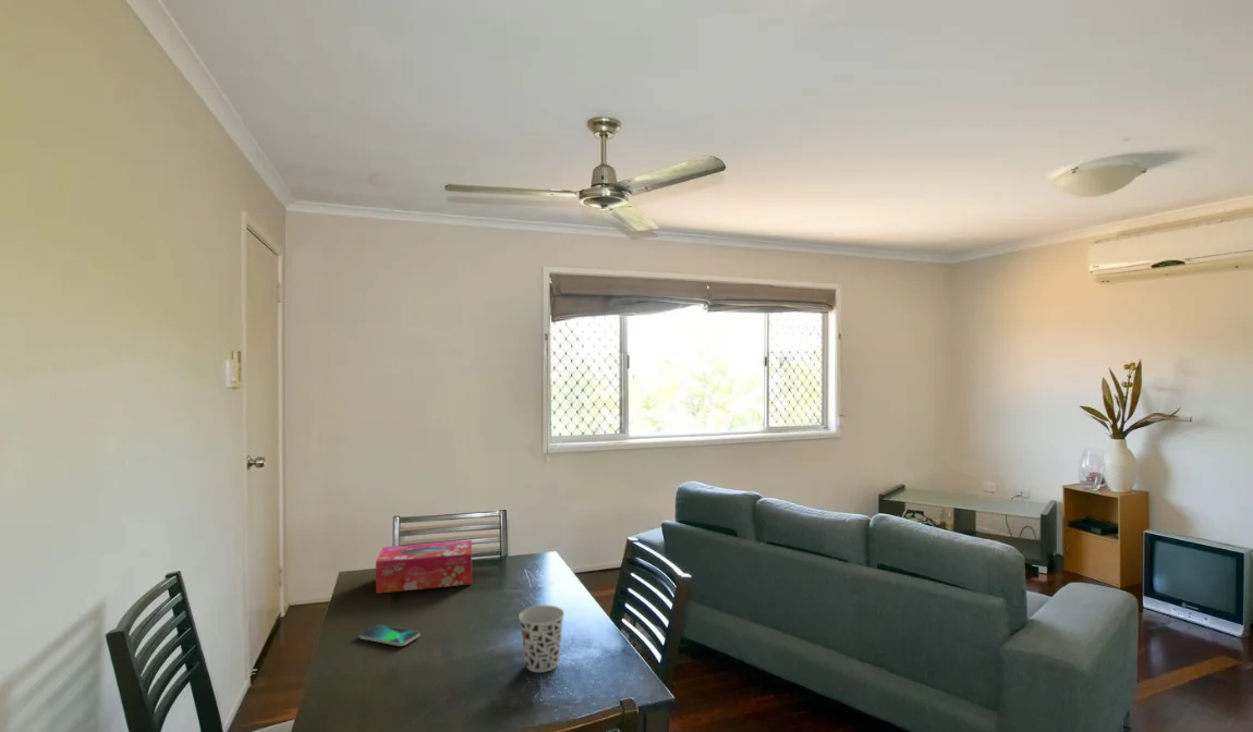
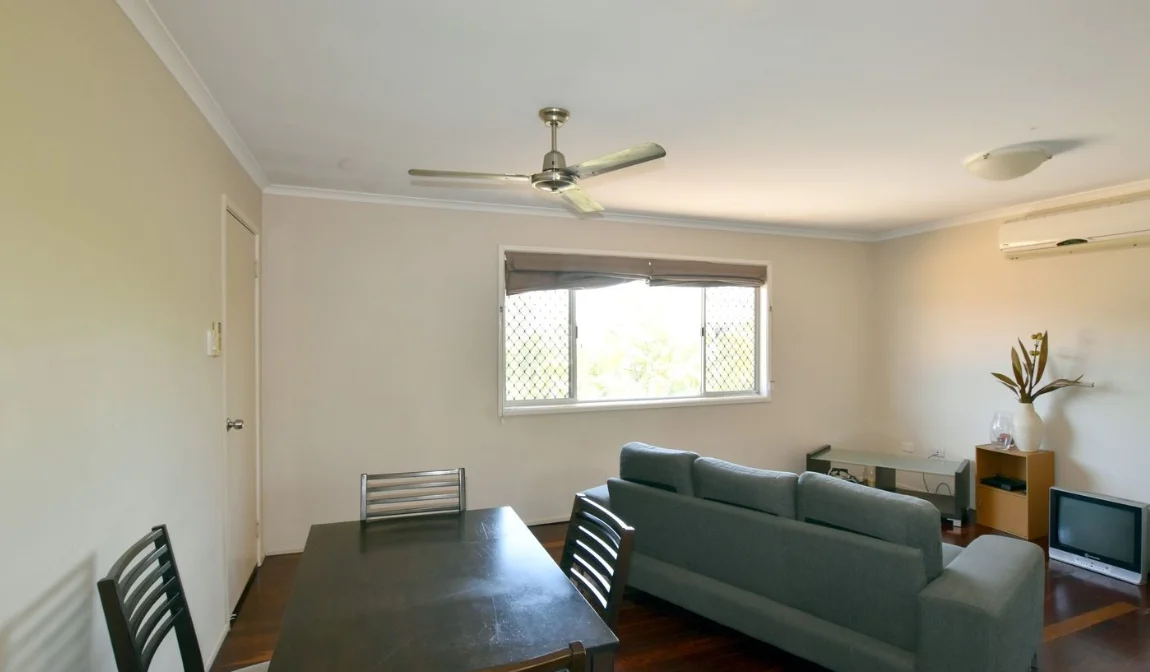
- tissue box [375,539,473,595]
- smartphone [358,624,421,647]
- cup [518,605,565,673]
